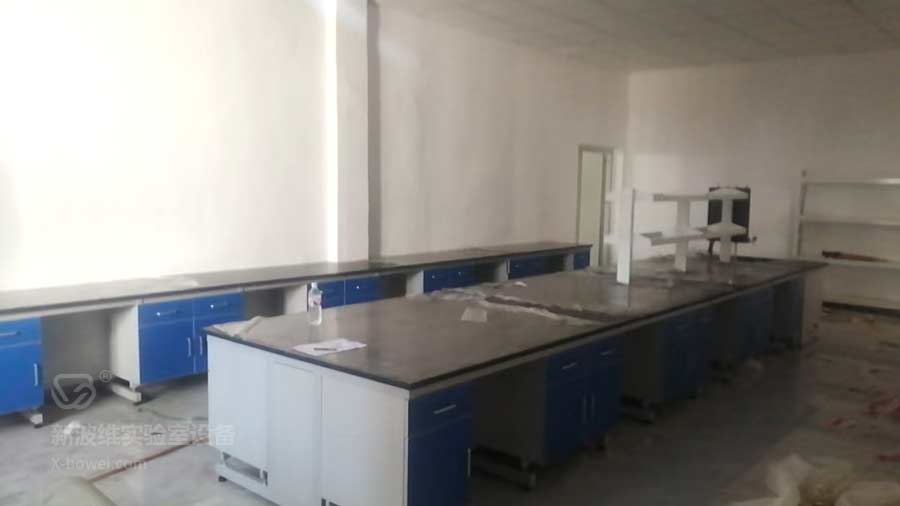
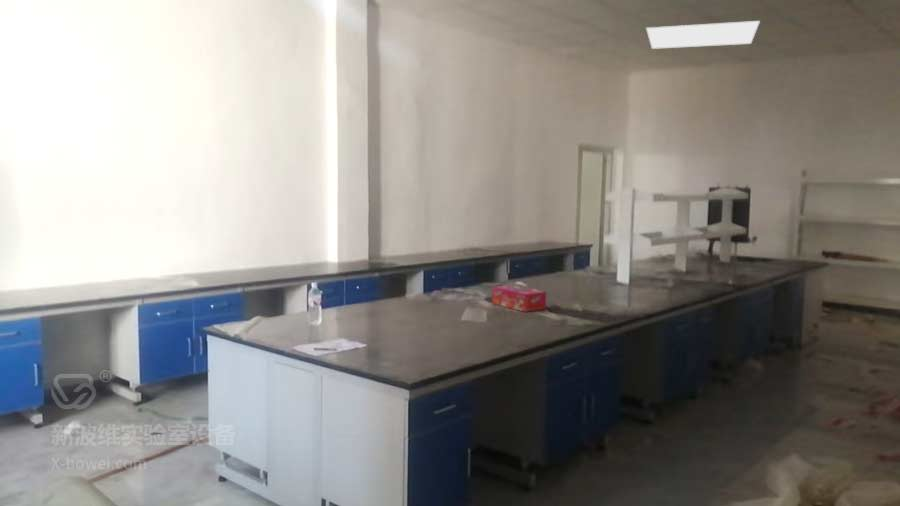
+ light panel [645,20,761,50]
+ tissue box [491,284,547,313]
